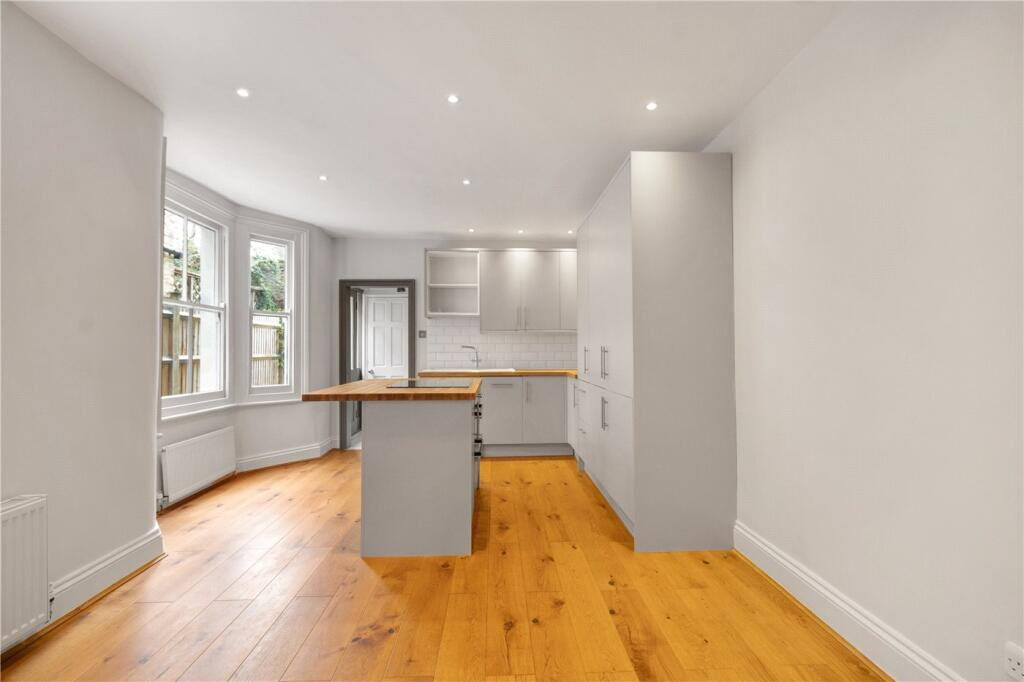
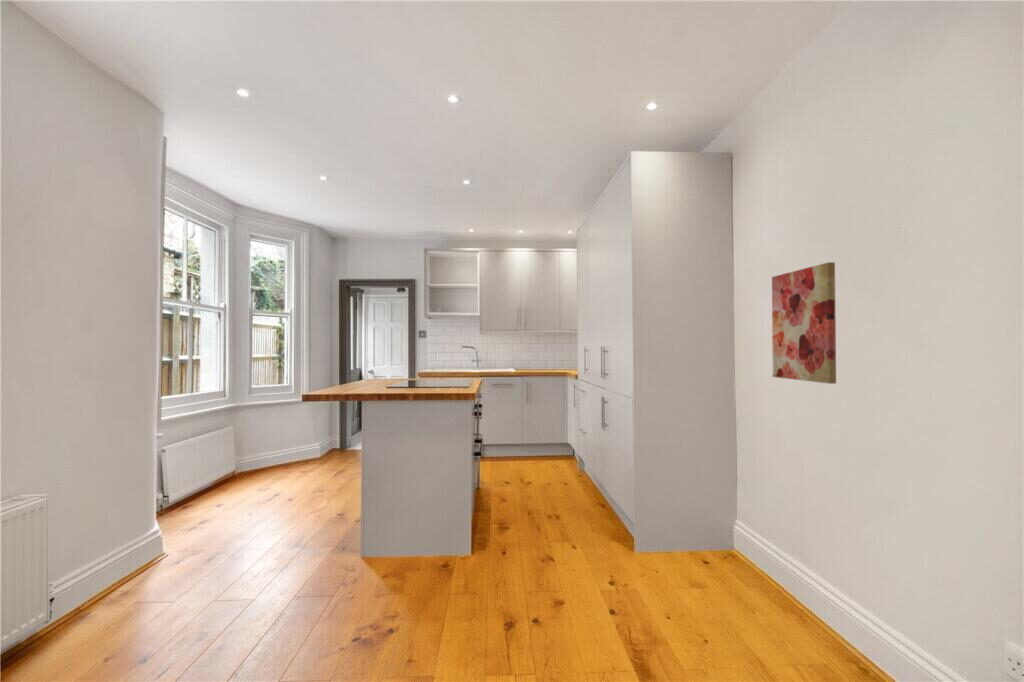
+ wall art [771,261,837,385]
